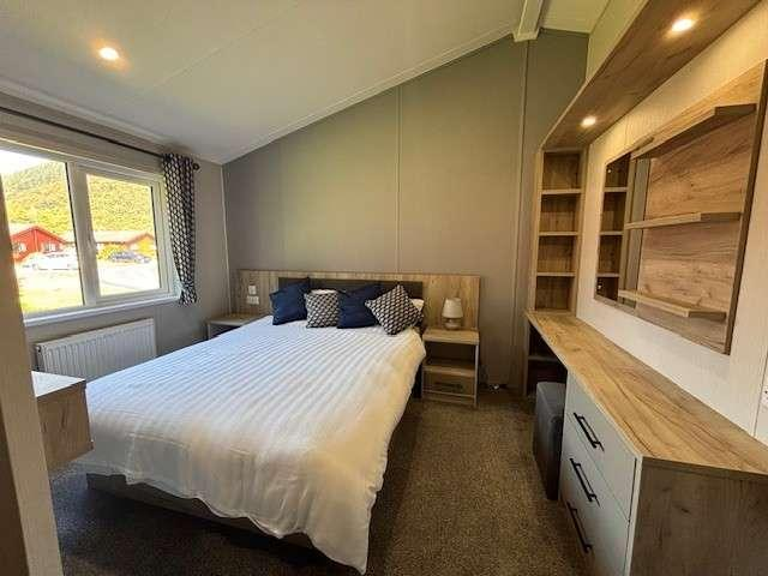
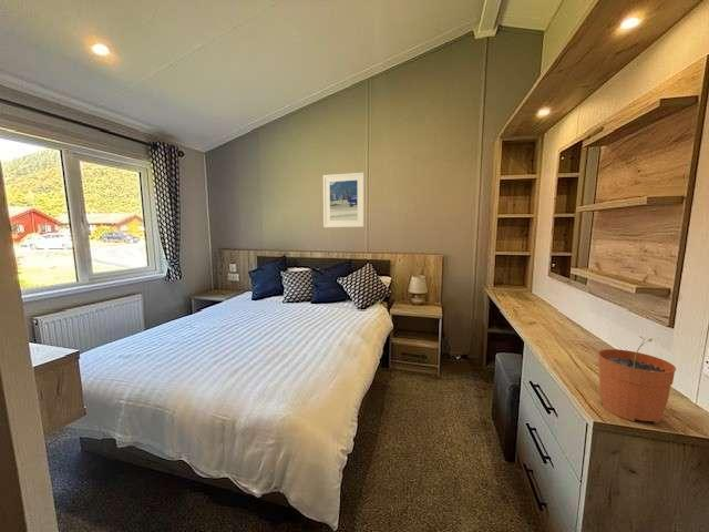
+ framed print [322,172,366,228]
+ plant pot [597,336,677,424]
